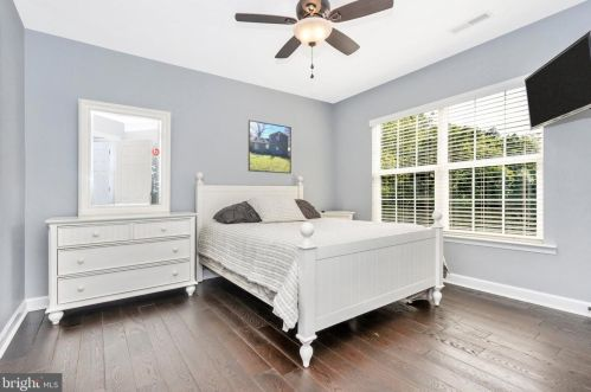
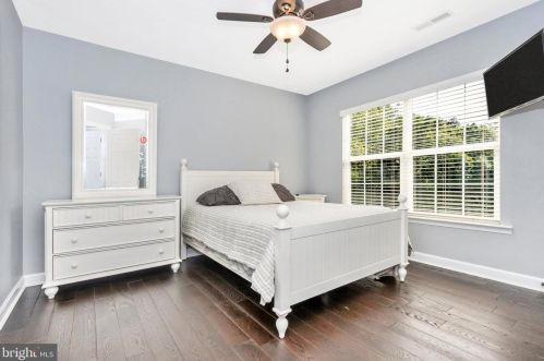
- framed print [248,120,293,174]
